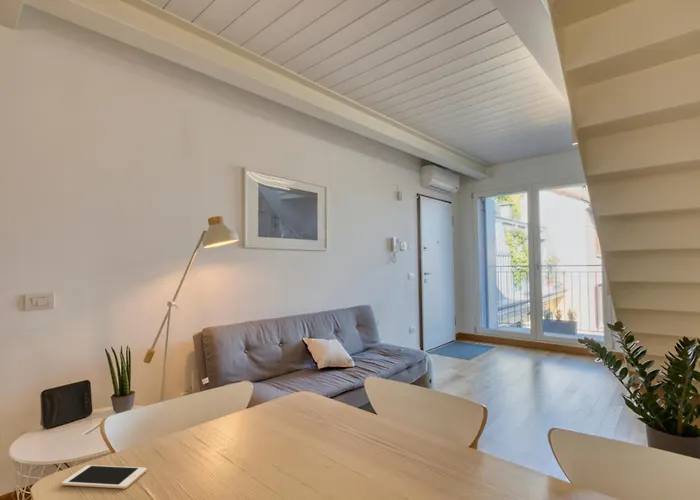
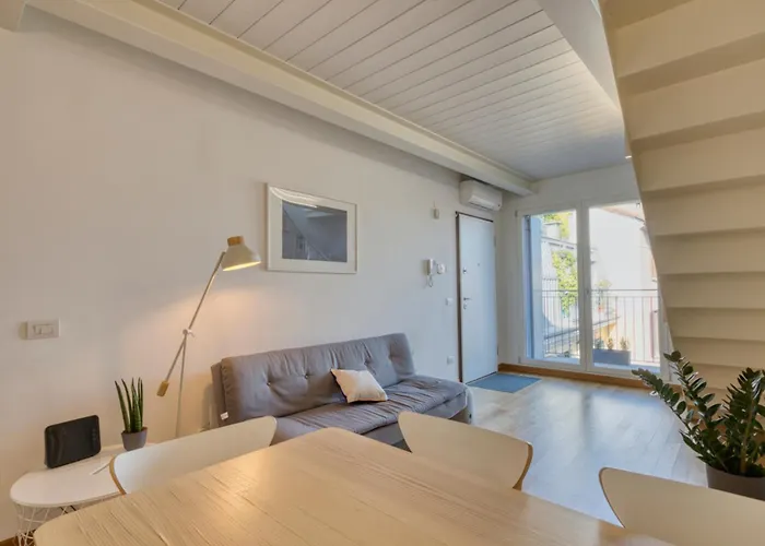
- cell phone [61,464,148,490]
